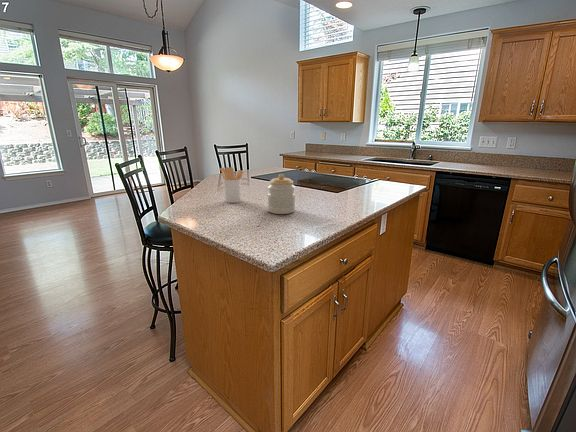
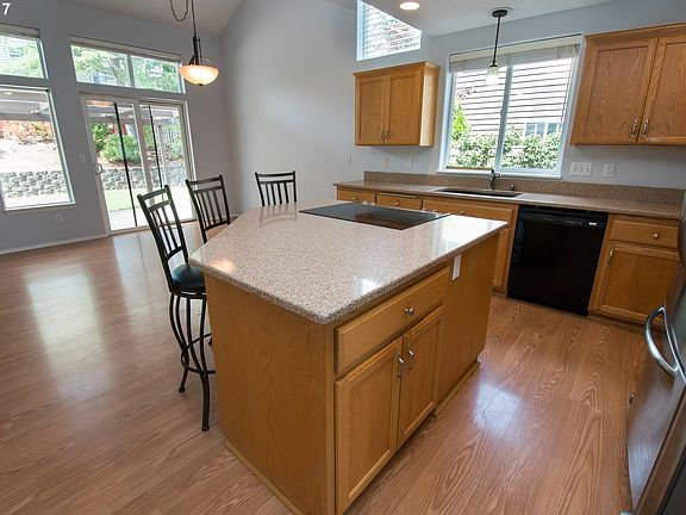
- utensil holder [219,166,244,204]
- jar [267,173,296,215]
